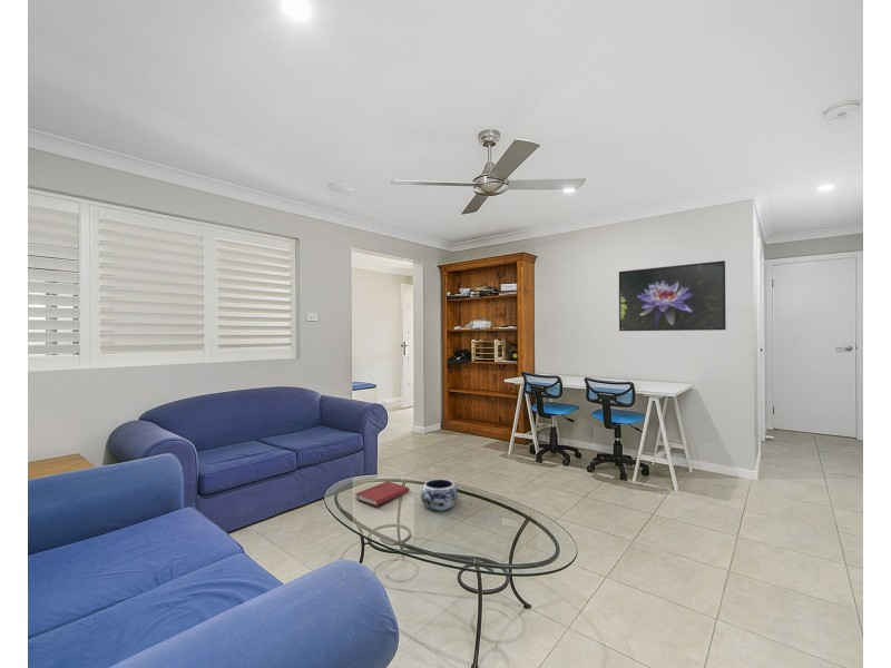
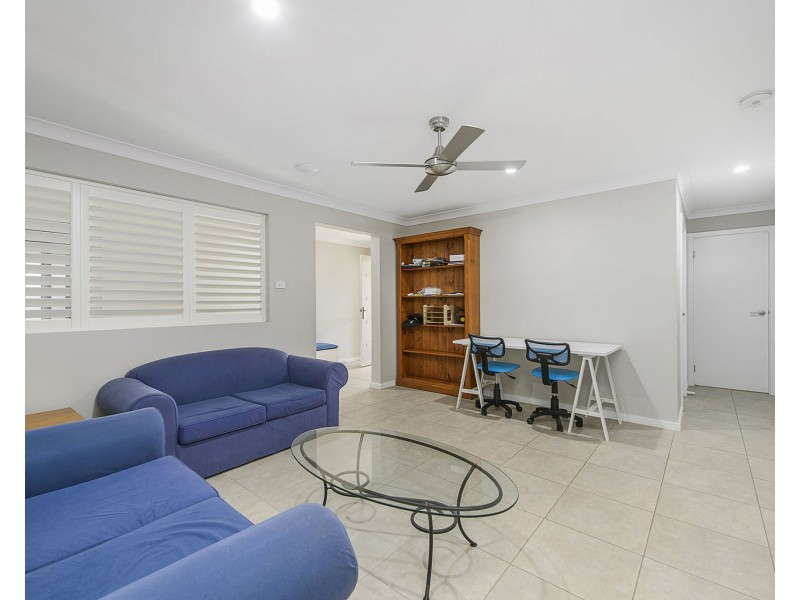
- book [354,480,410,507]
- decorative bowl [420,478,459,512]
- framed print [618,259,727,332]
